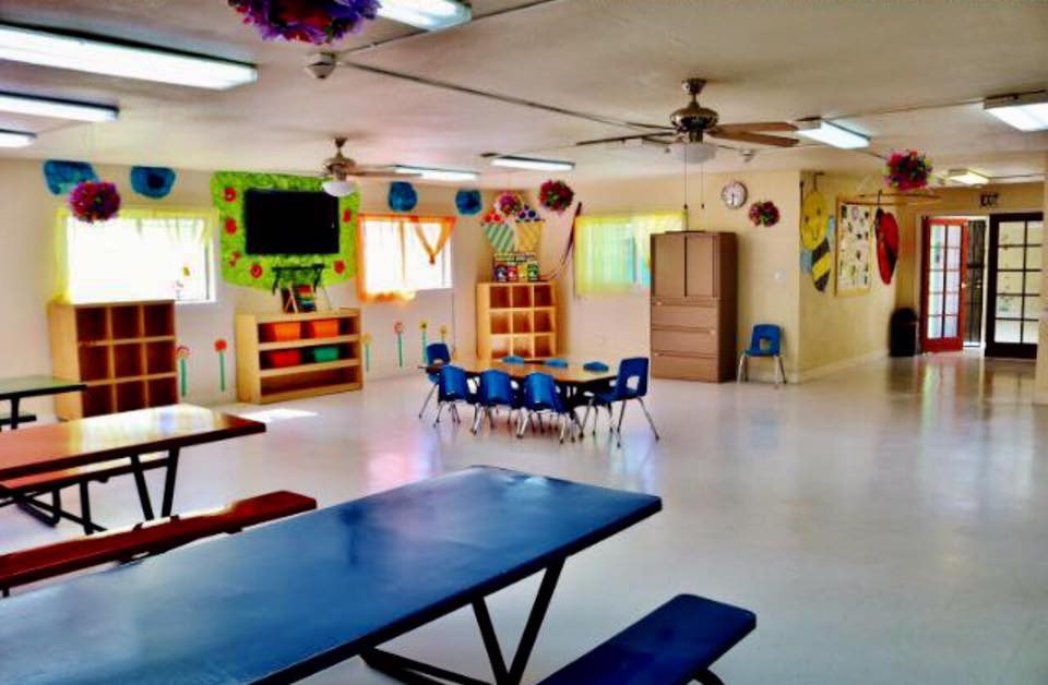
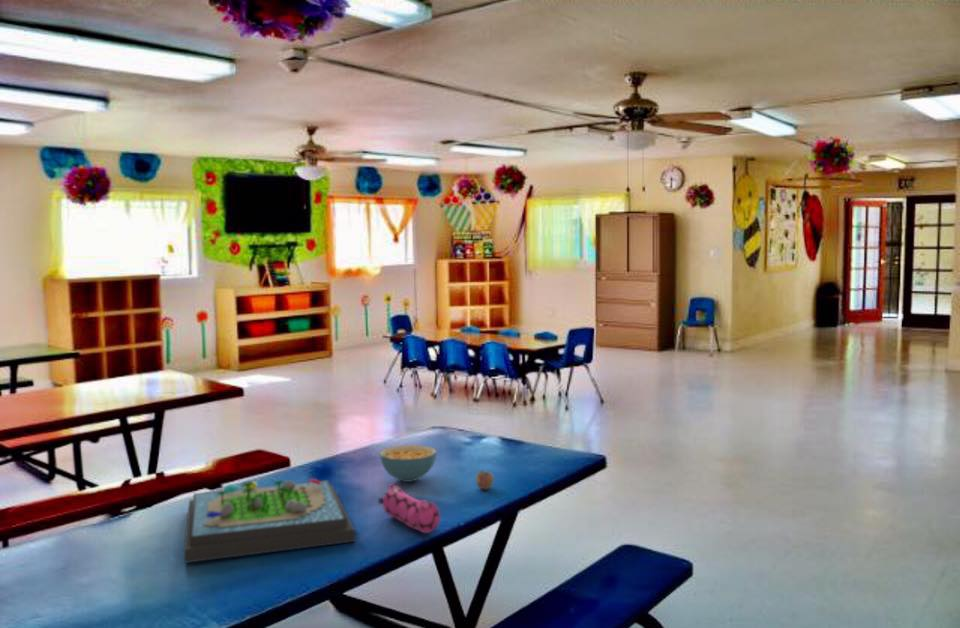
+ cereal bowl [378,444,438,483]
+ board game [183,478,356,564]
+ pencil case [377,483,441,534]
+ apple [475,470,495,491]
